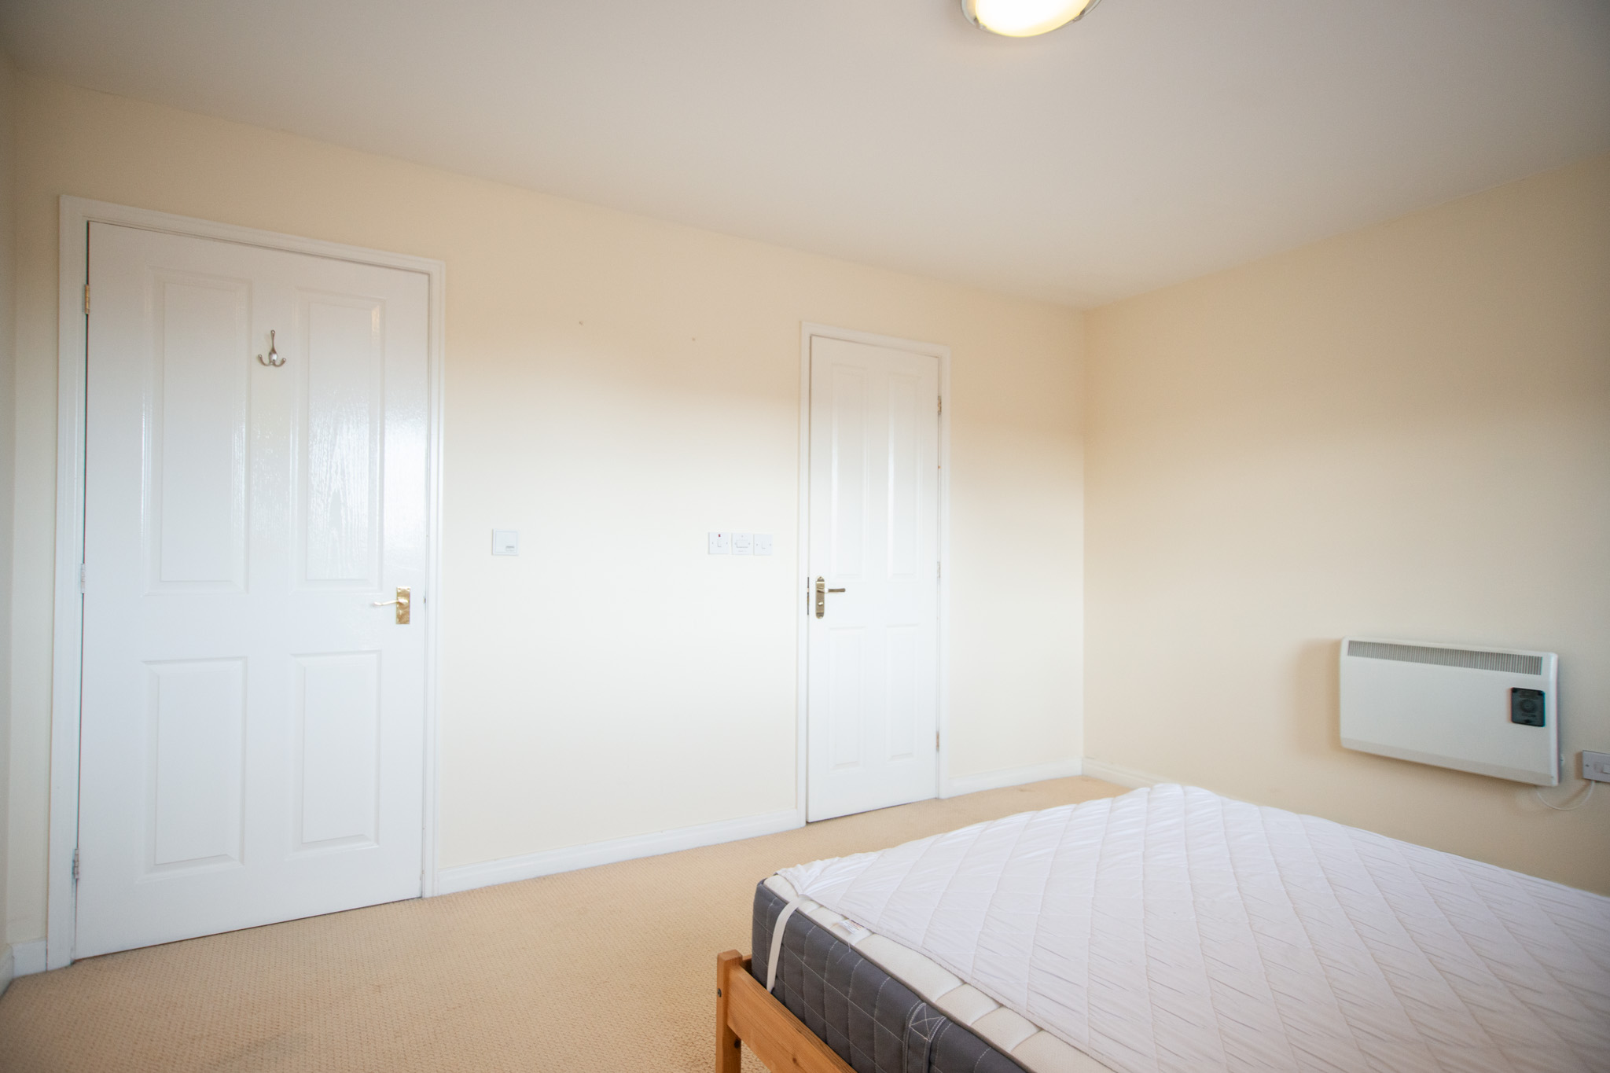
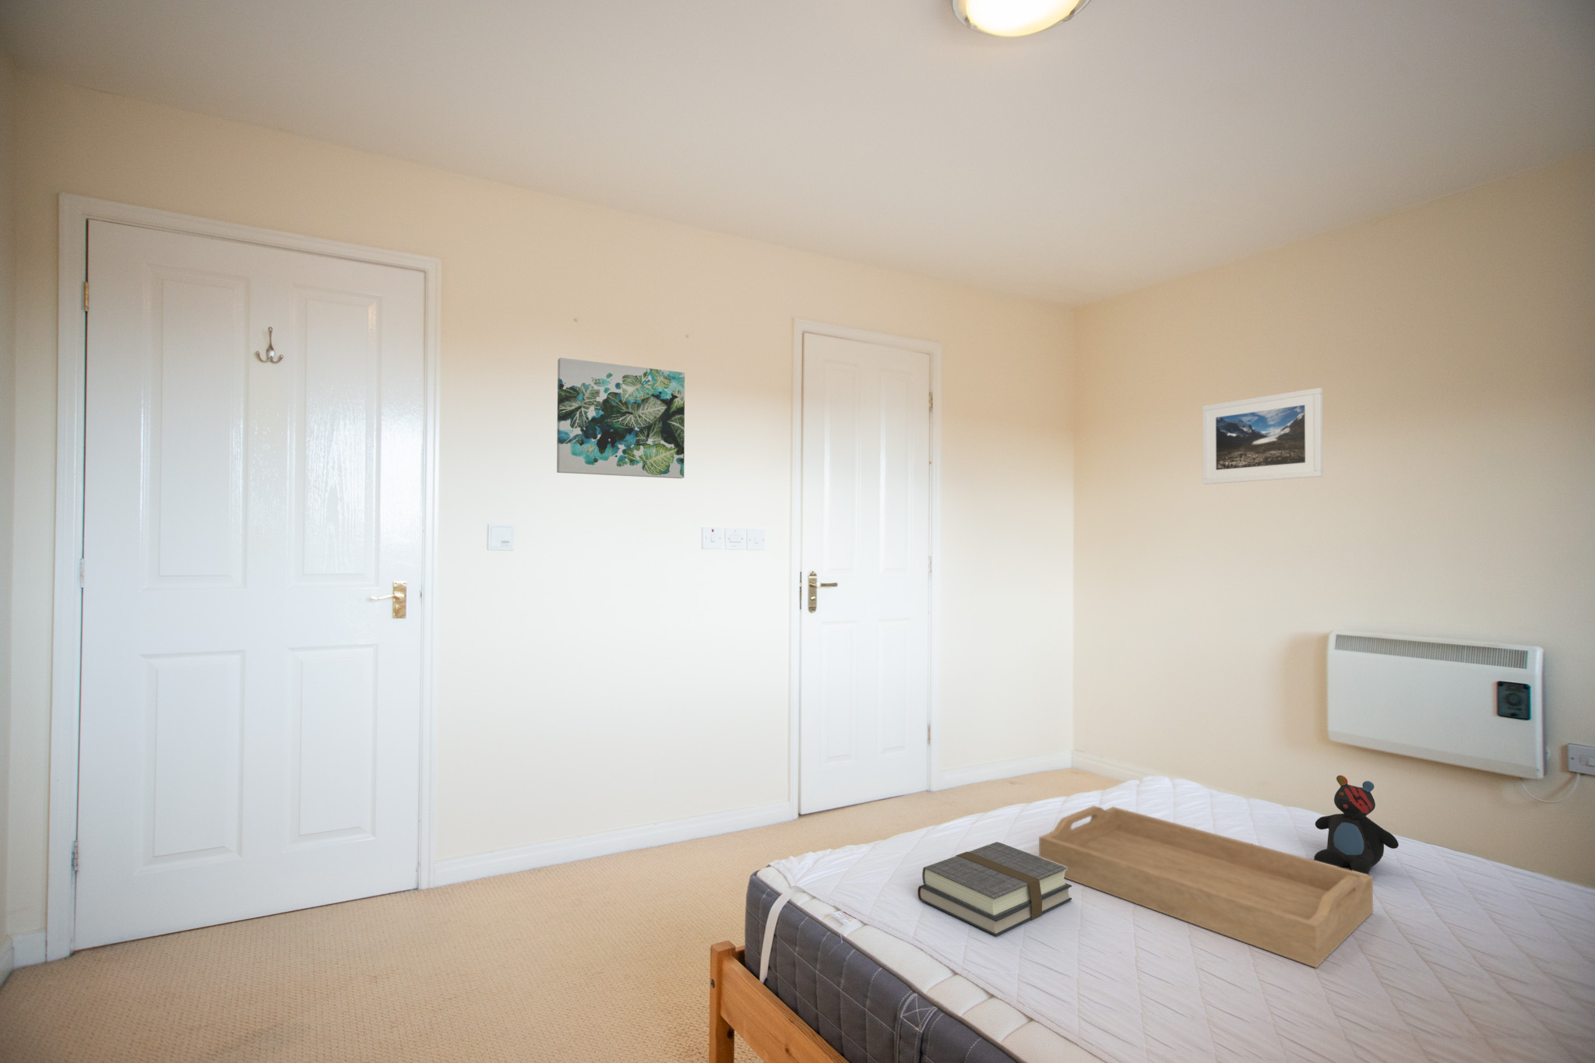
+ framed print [1201,387,1323,485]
+ teddy bear [1313,775,1399,874]
+ serving tray [1038,806,1373,969]
+ wall art [556,357,685,479]
+ book [917,841,1072,937]
